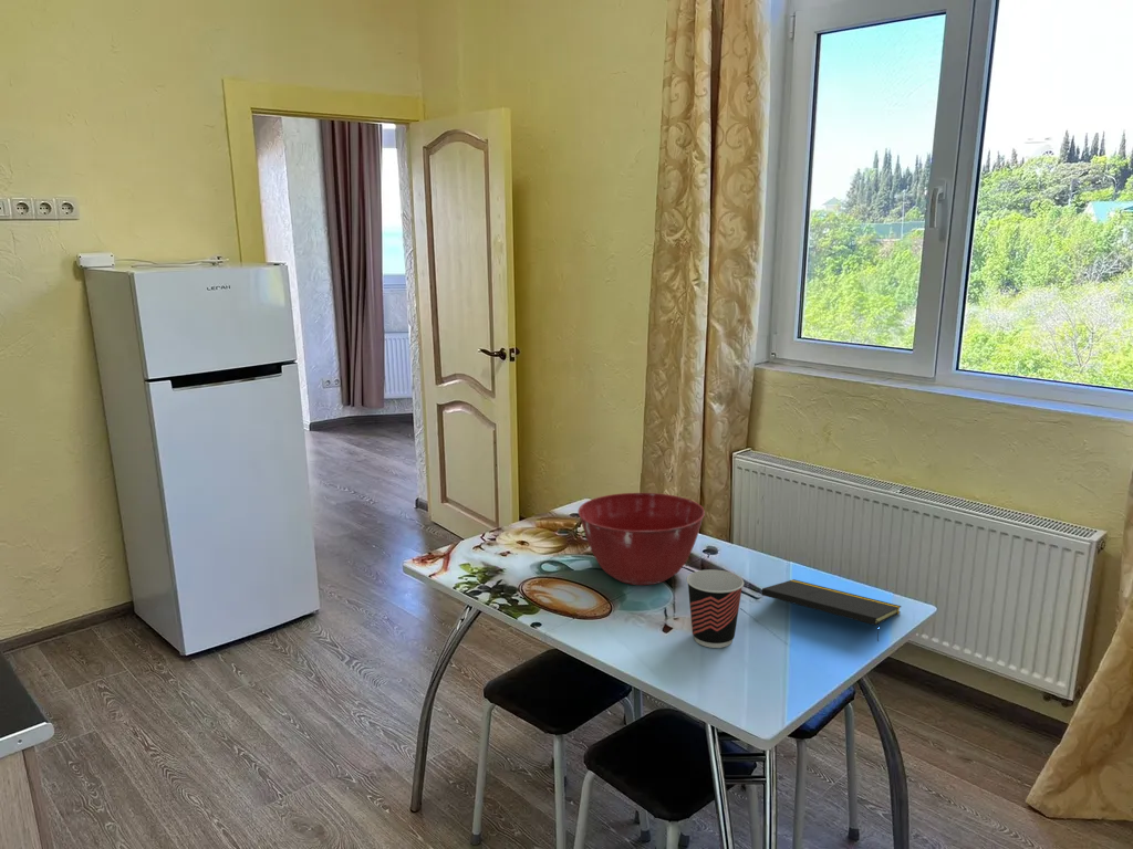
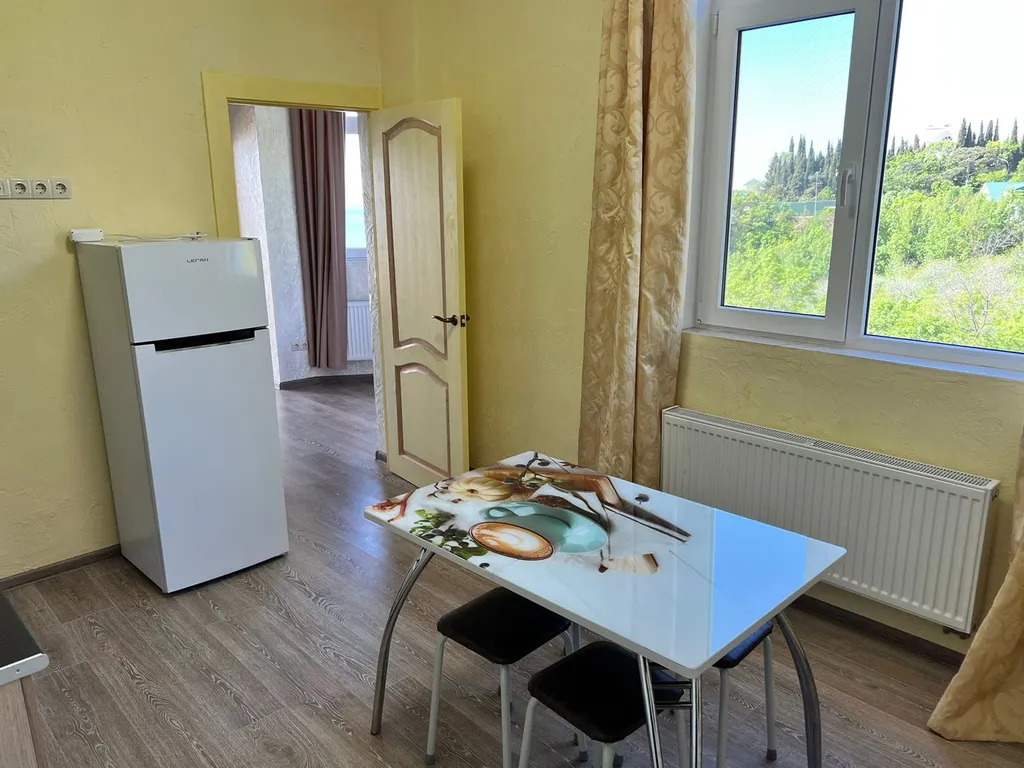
- notepad [760,578,902,642]
- cup [686,568,745,649]
- mixing bowl [576,492,706,586]
